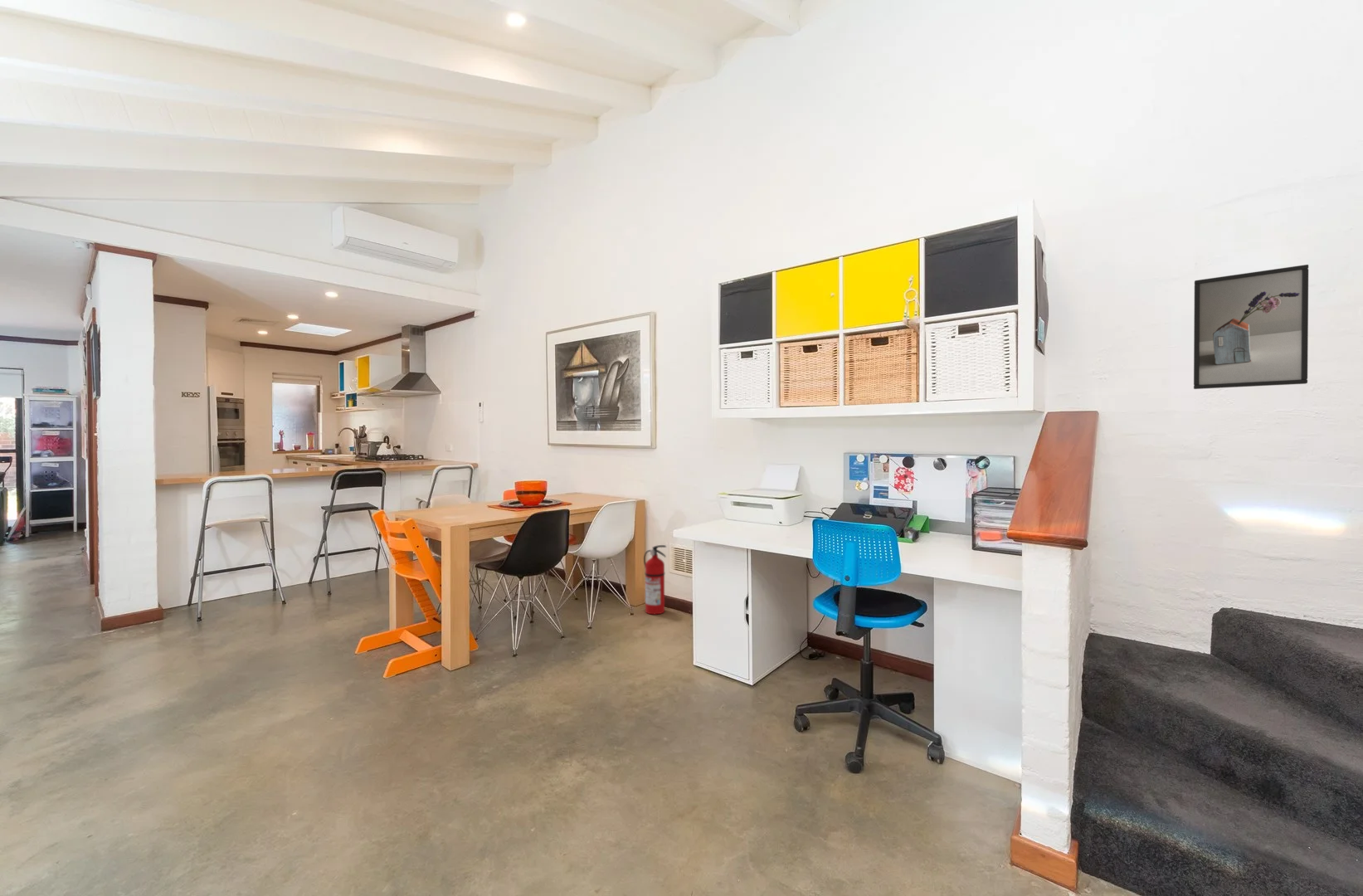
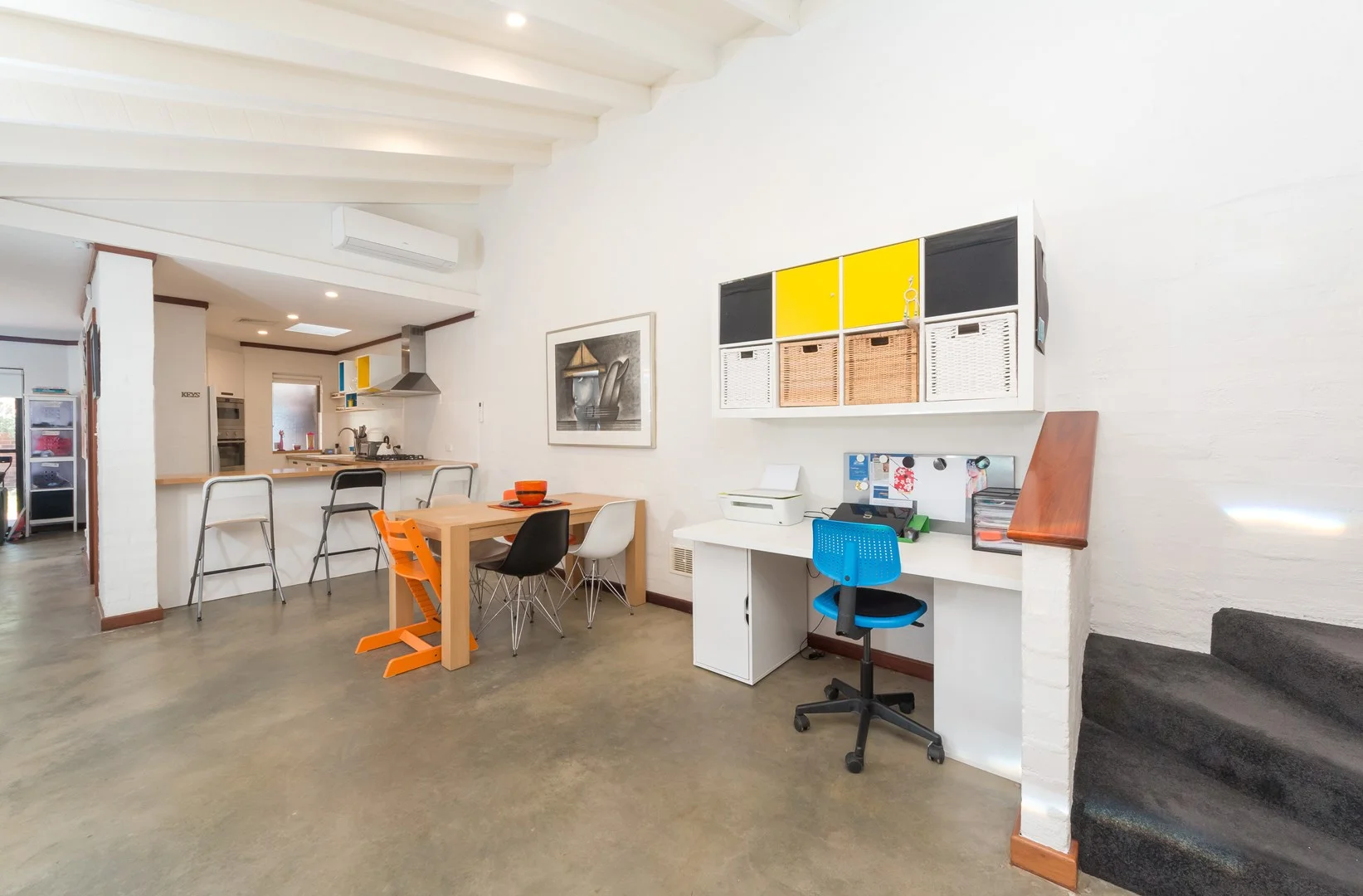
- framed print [1193,264,1309,390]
- fire extinguisher [643,544,667,615]
